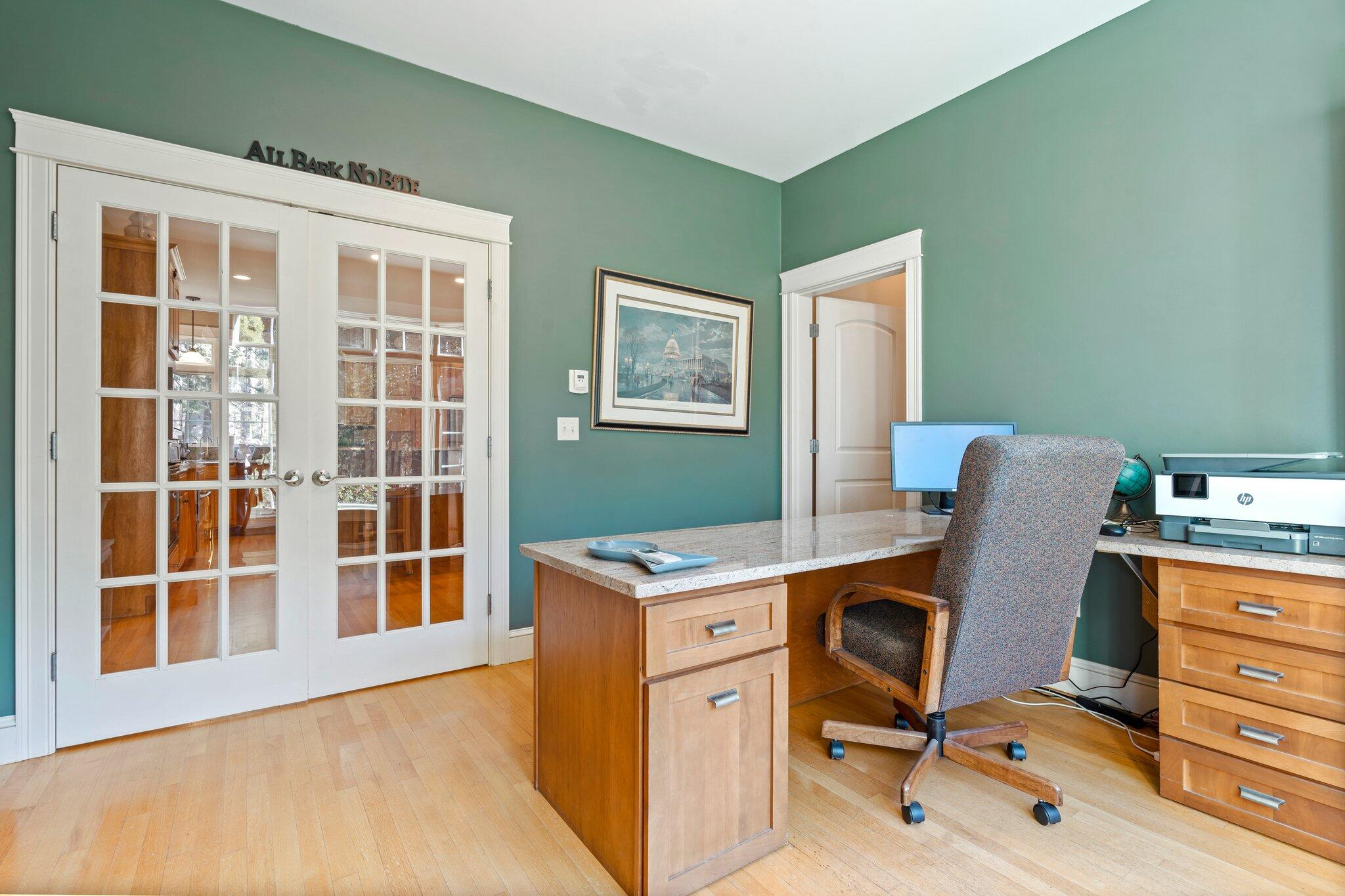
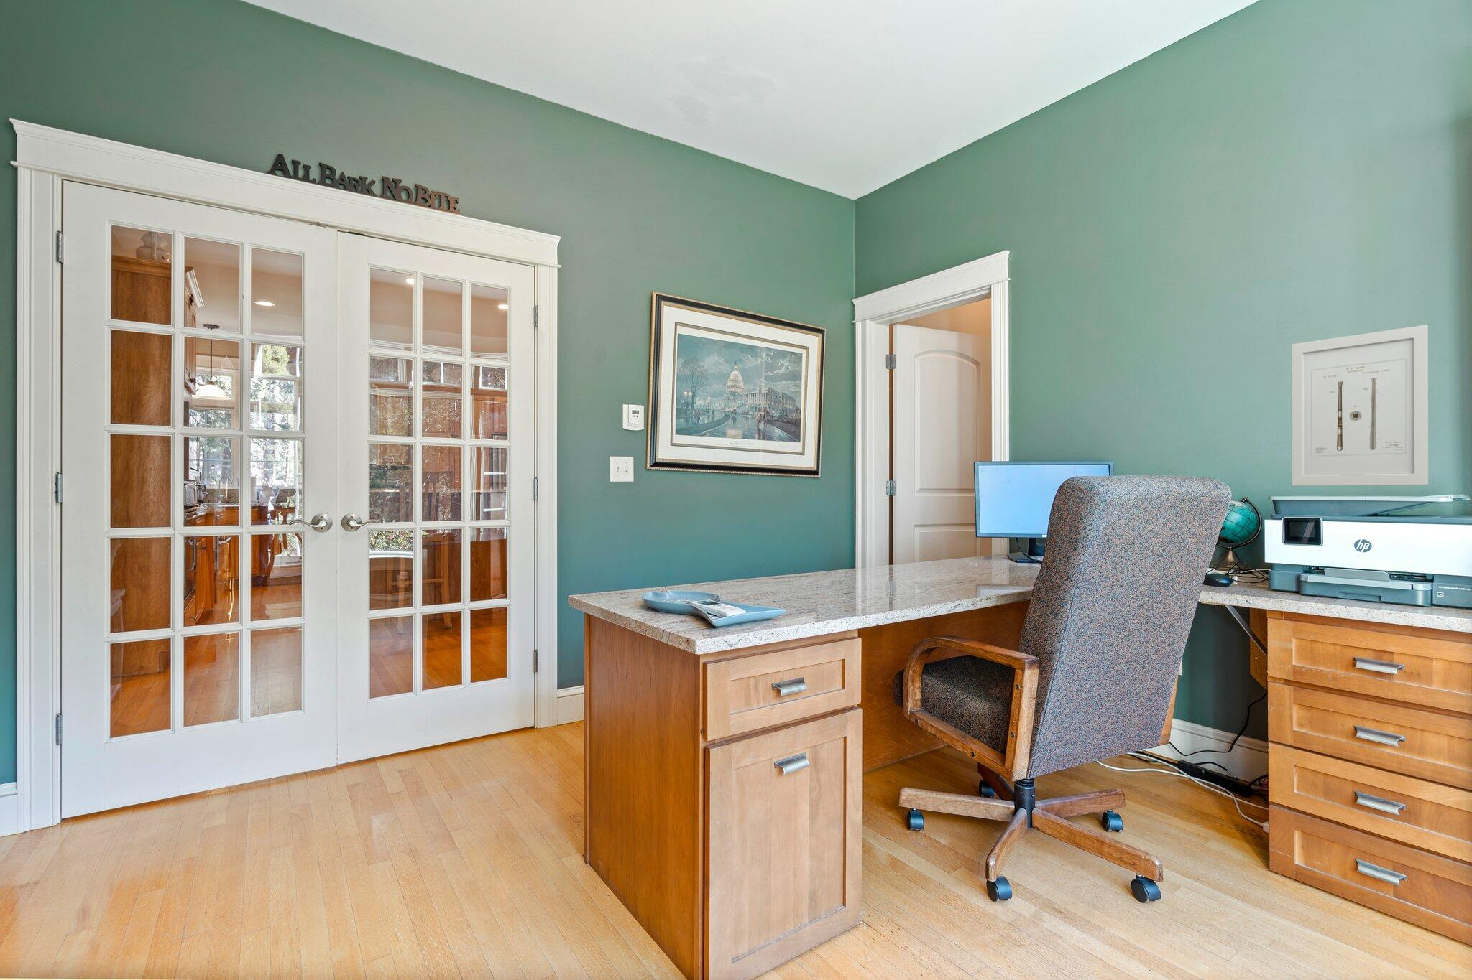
+ wall art [1291,324,1429,487]
